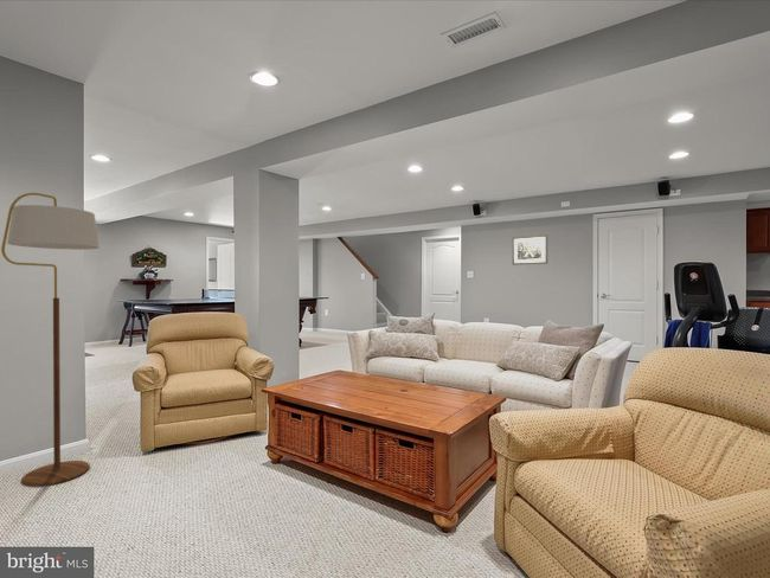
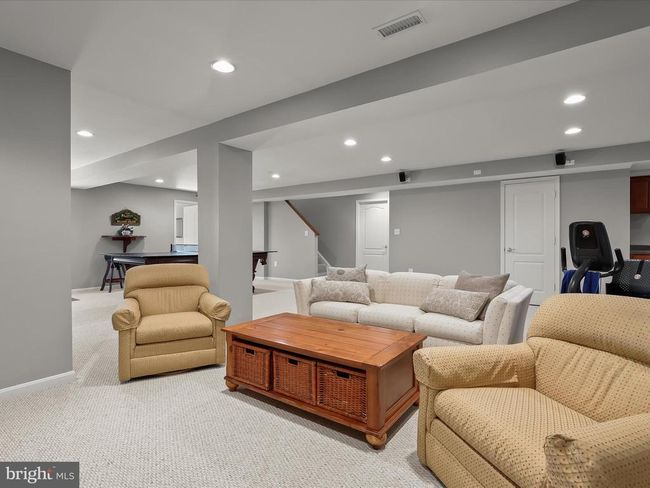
- wall art [511,233,548,266]
- floor lamp [0,192,101,488]
